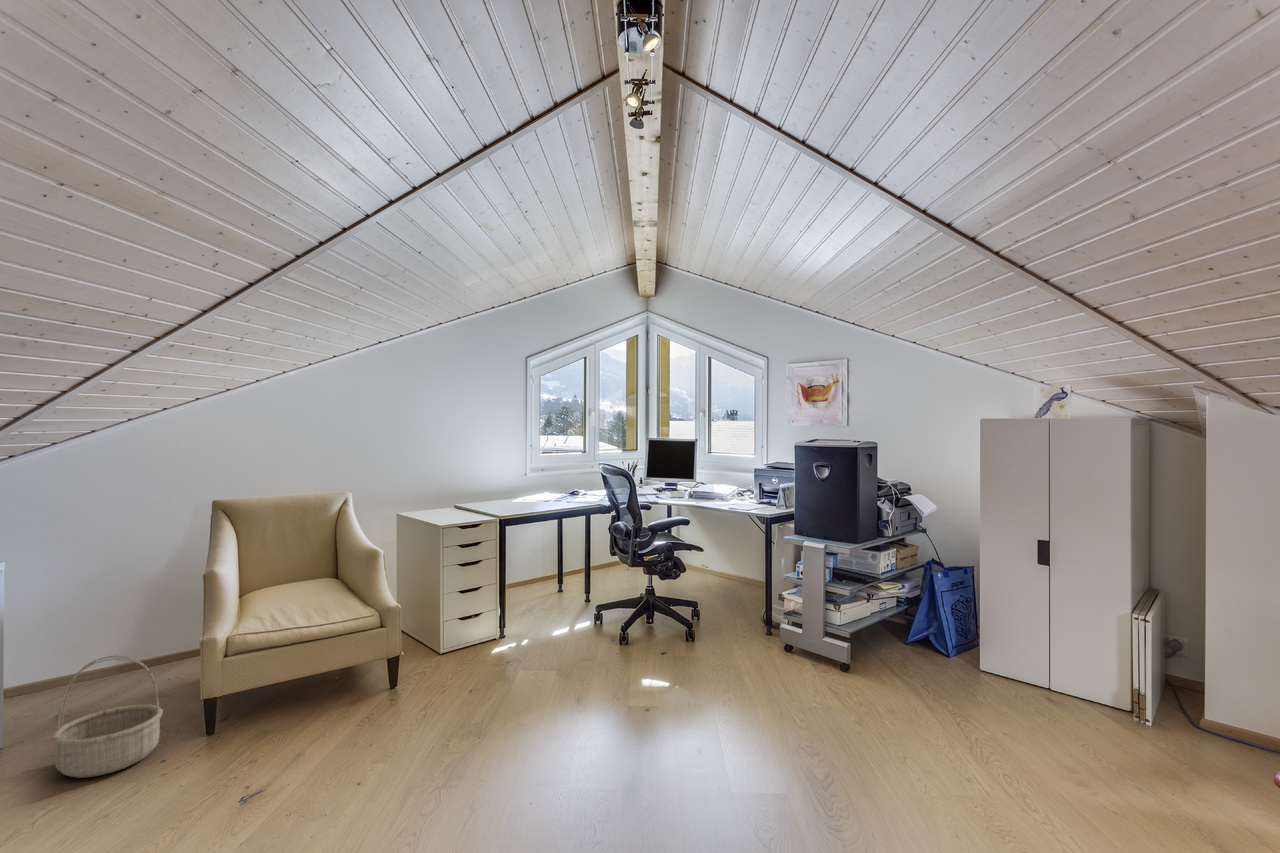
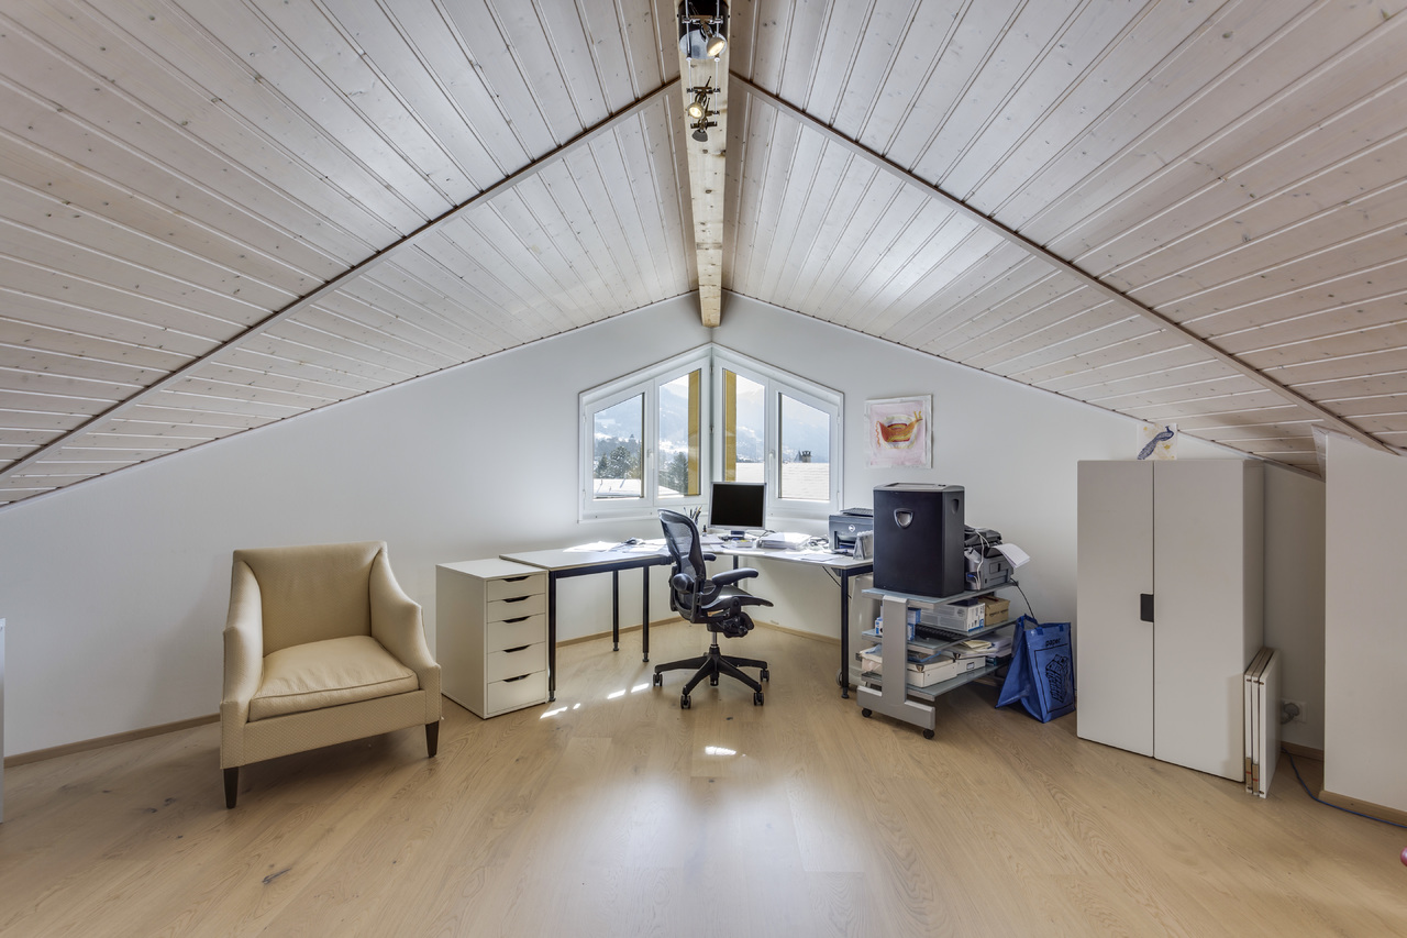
- basket [50,654,164,779]
